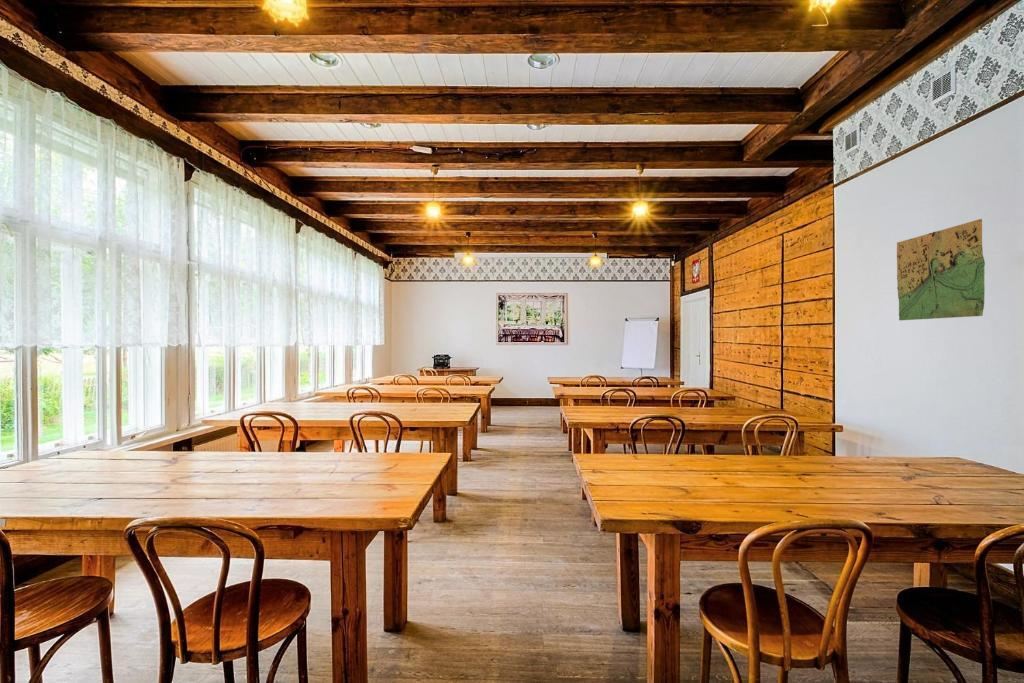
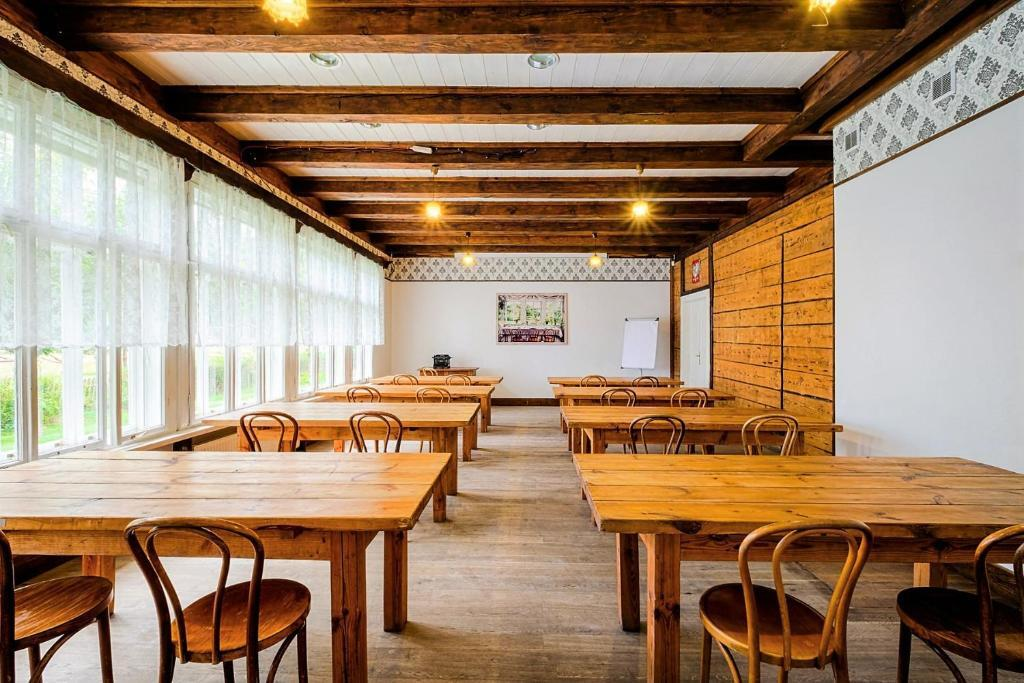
- map [896,218,986,321]
